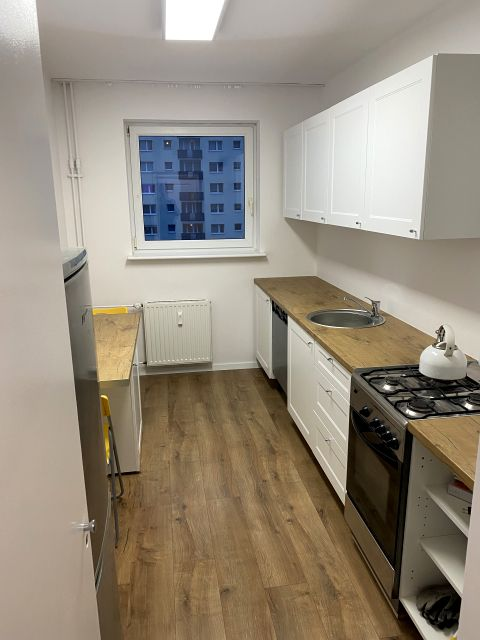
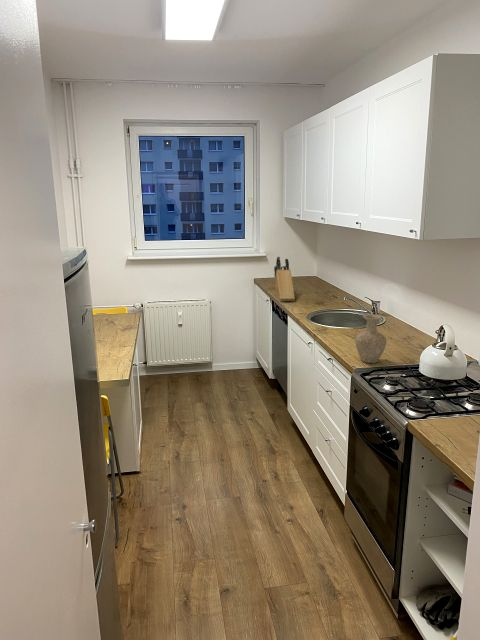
+ vase [354,313,387,364]
+ knife block [273,256,295,303]
